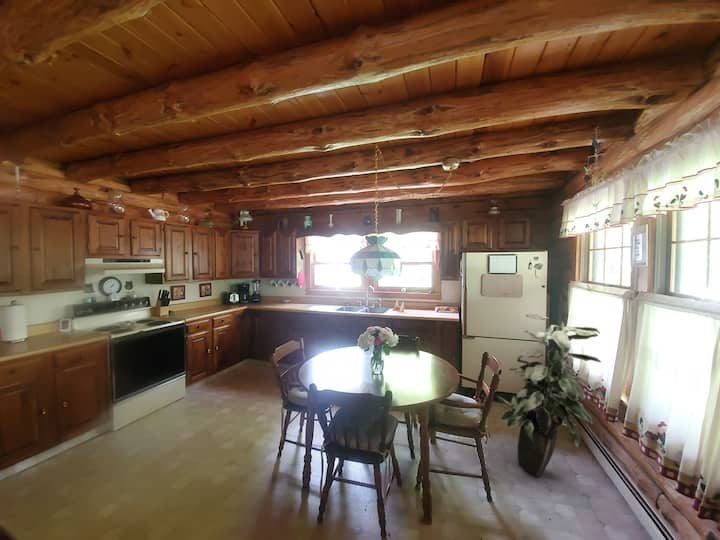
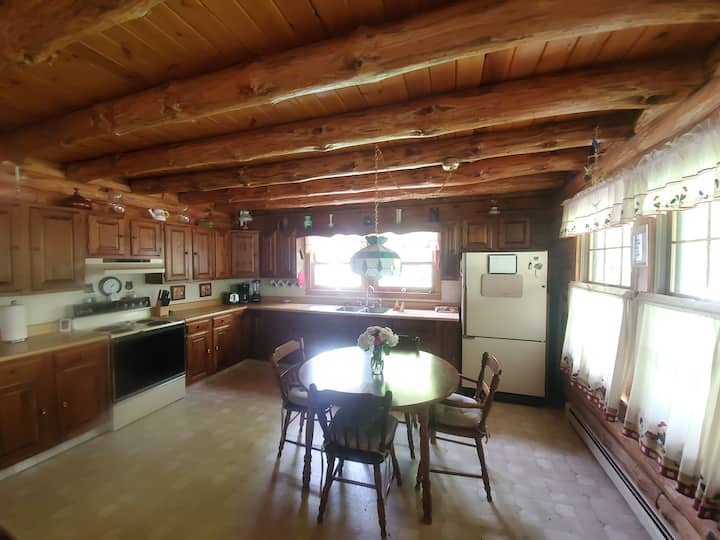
- indoor plant [496,313,602,478]
